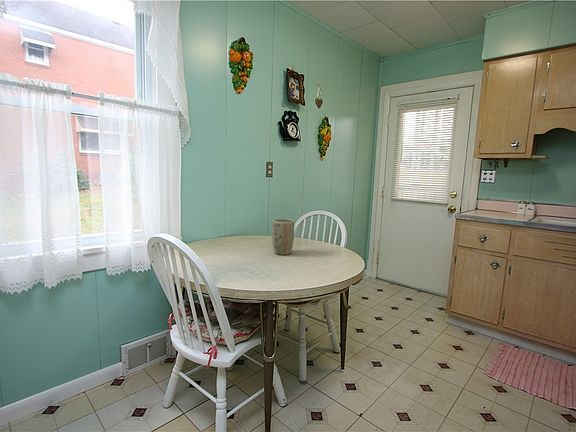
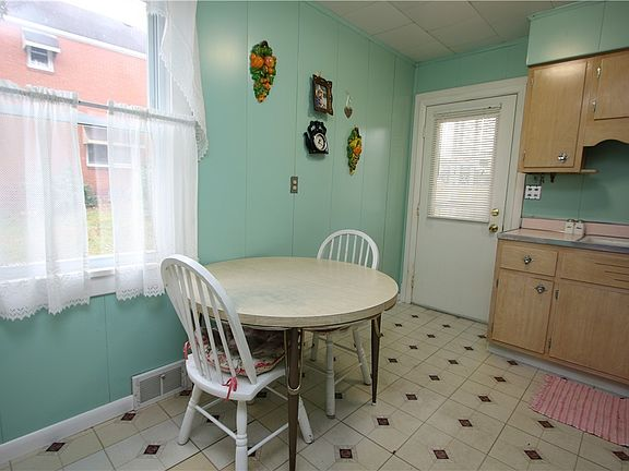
- plant pot [271,218,295,256]
